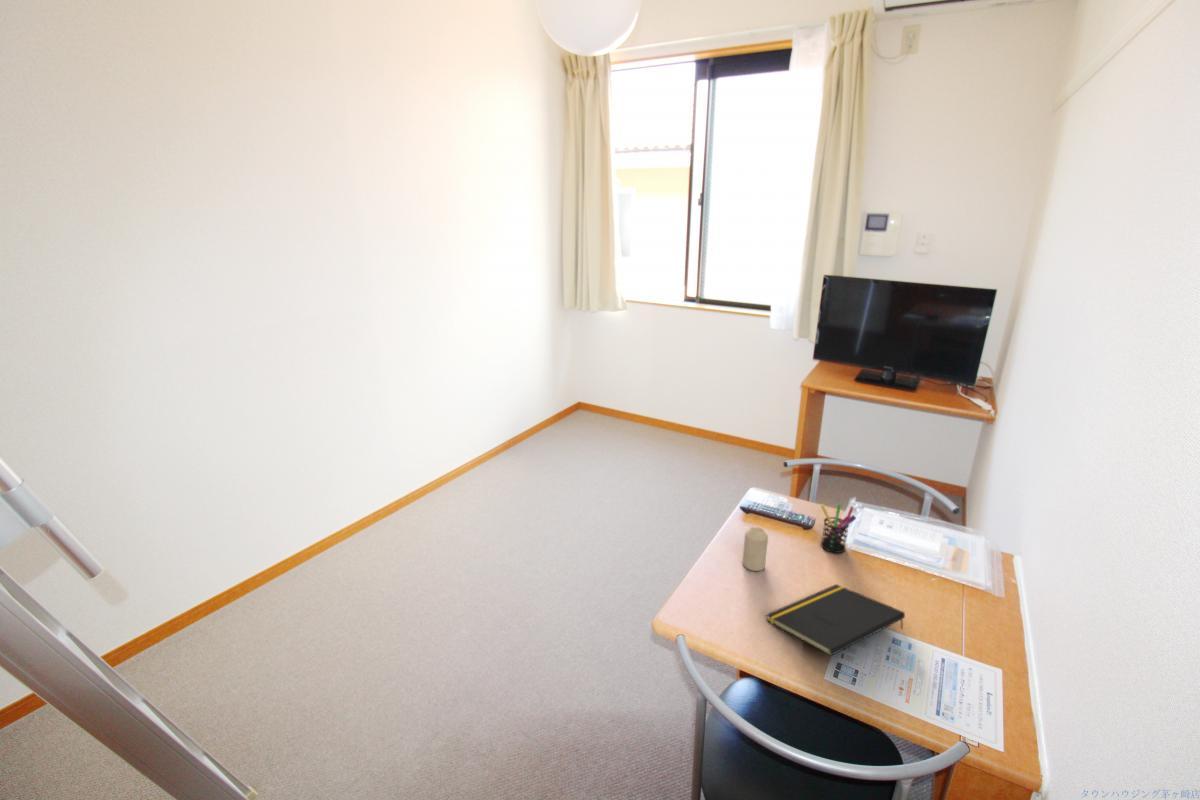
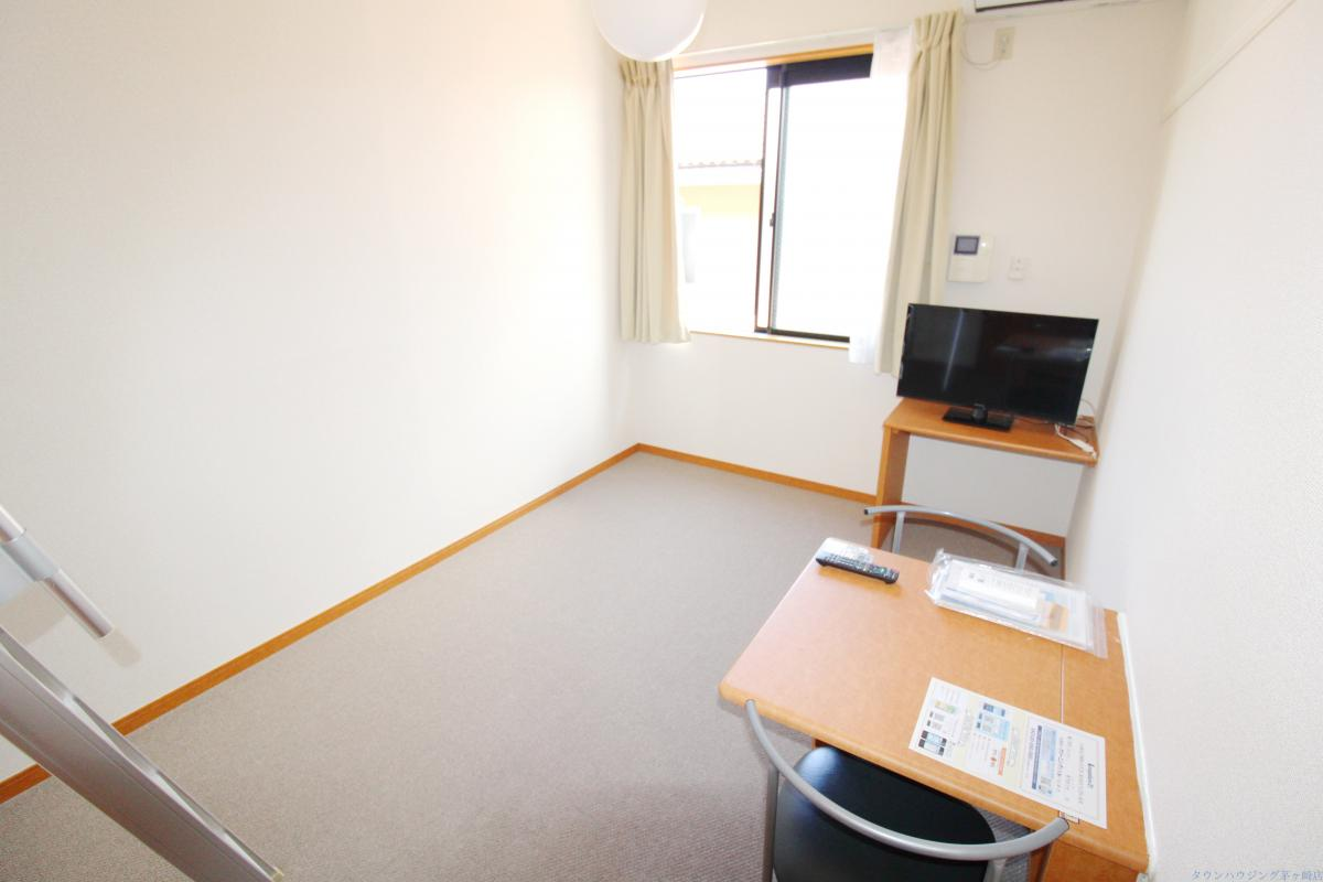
- candle [742,526,769,572]
- notepad [765,583,906,657]
- pen holder [820,503,857,554]
